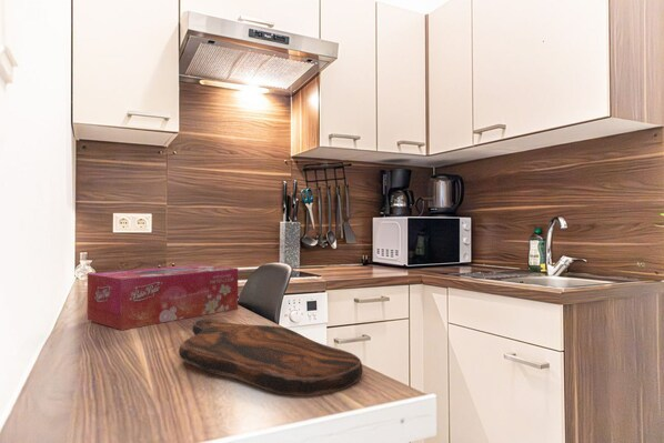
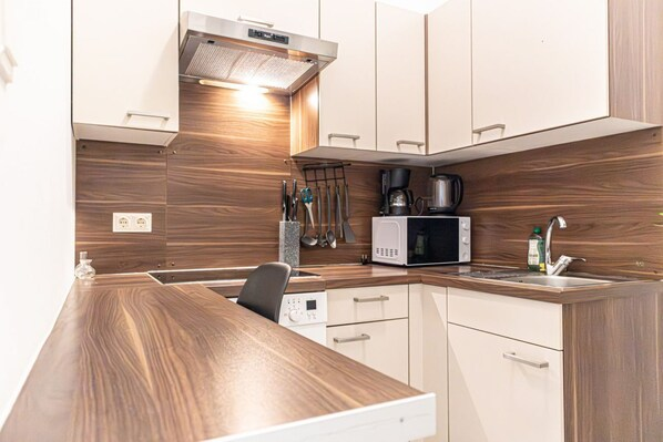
- cutting board [178,318,364,397]
- tissue box [87,264,239,331]
